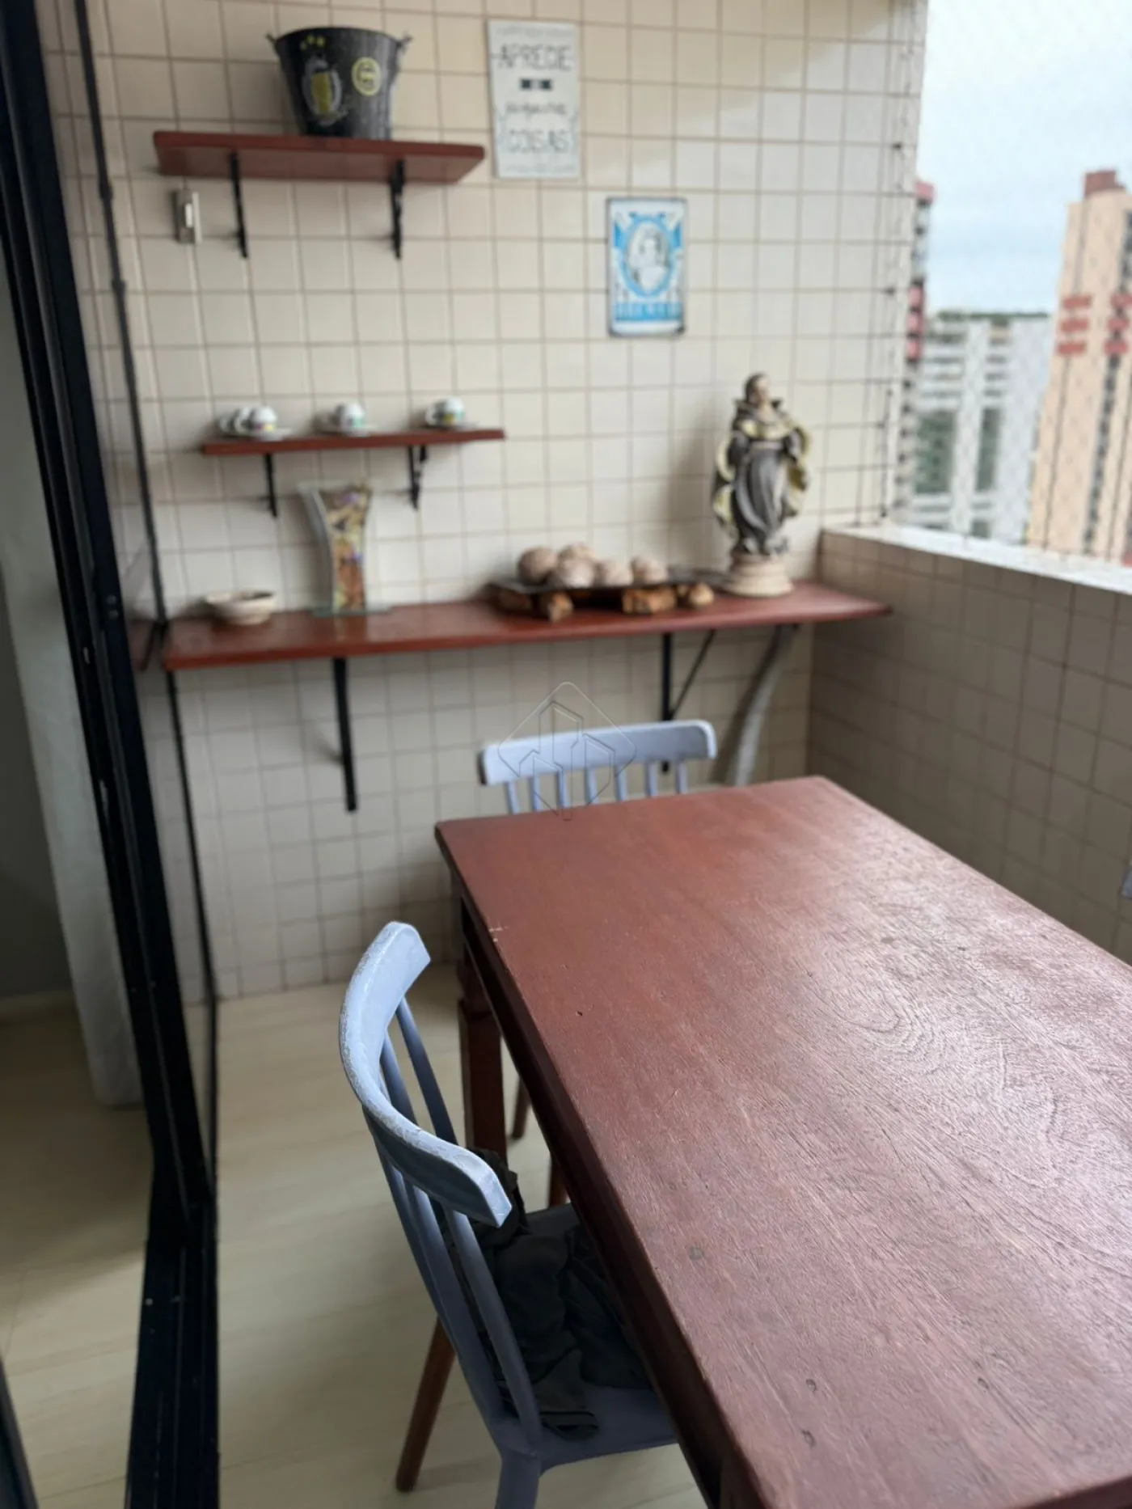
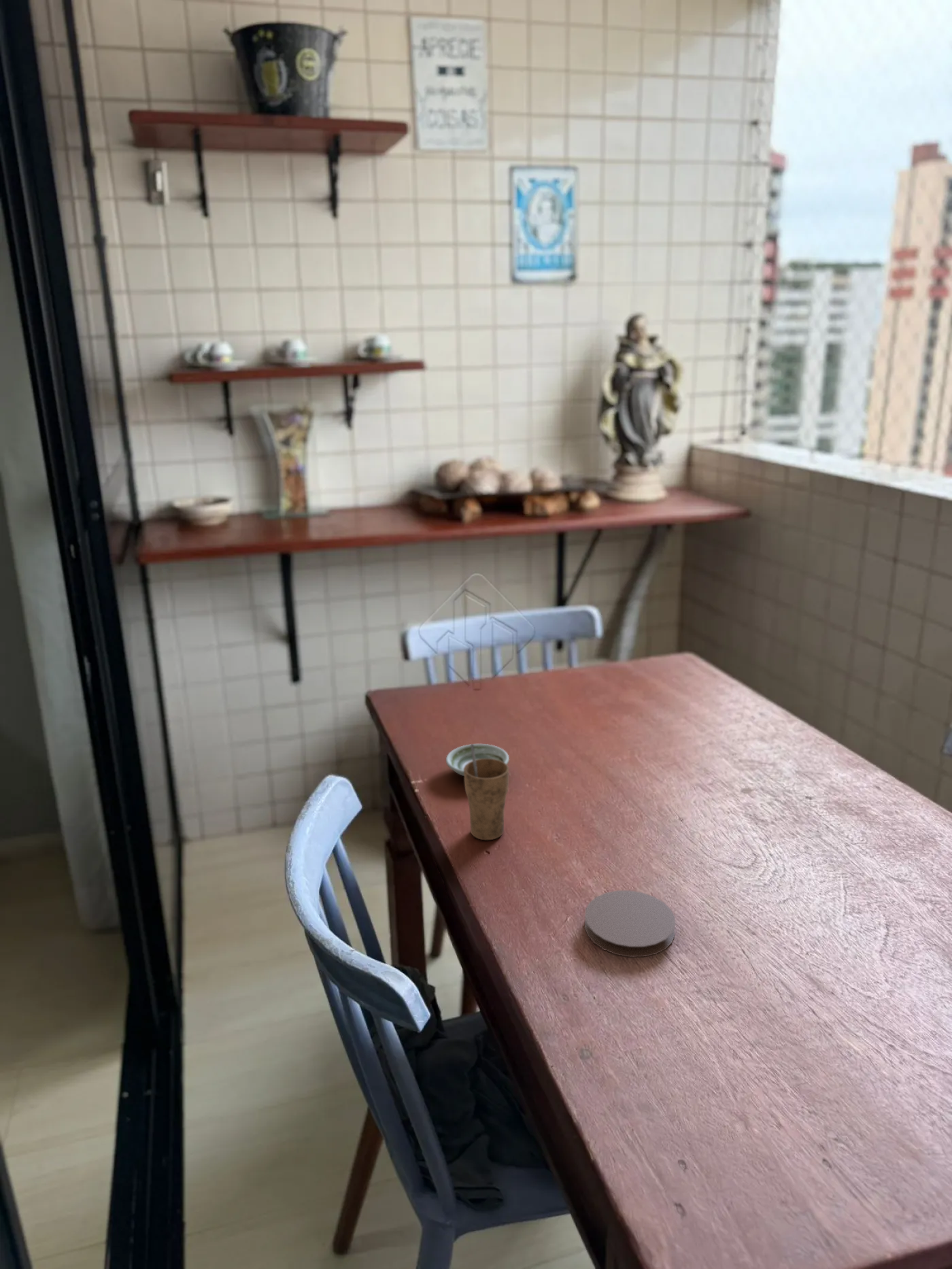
+ coaster [584,890,677,958]
+ saucer [445,743,510,777]
+ cup [464,745,510,841]
